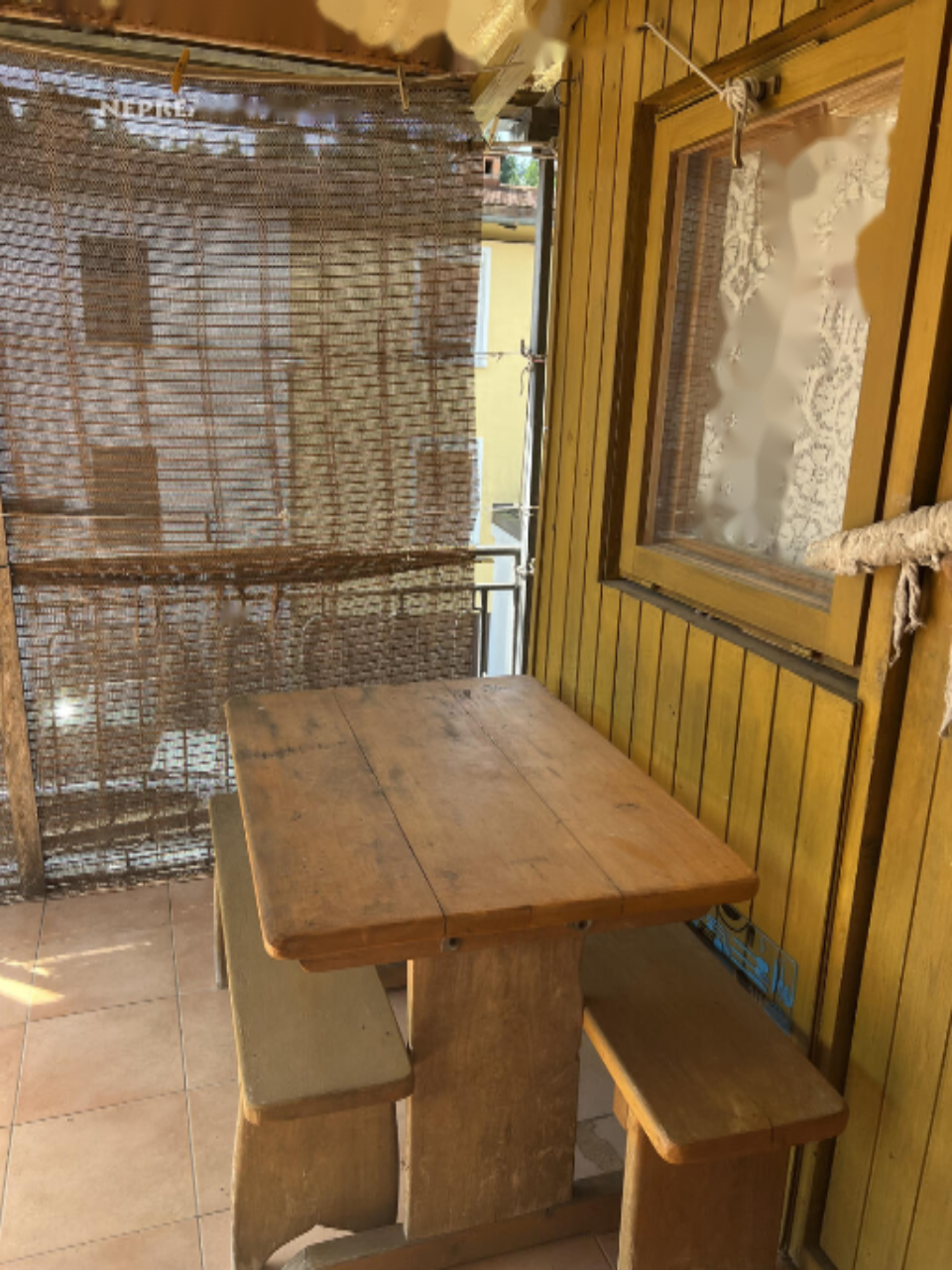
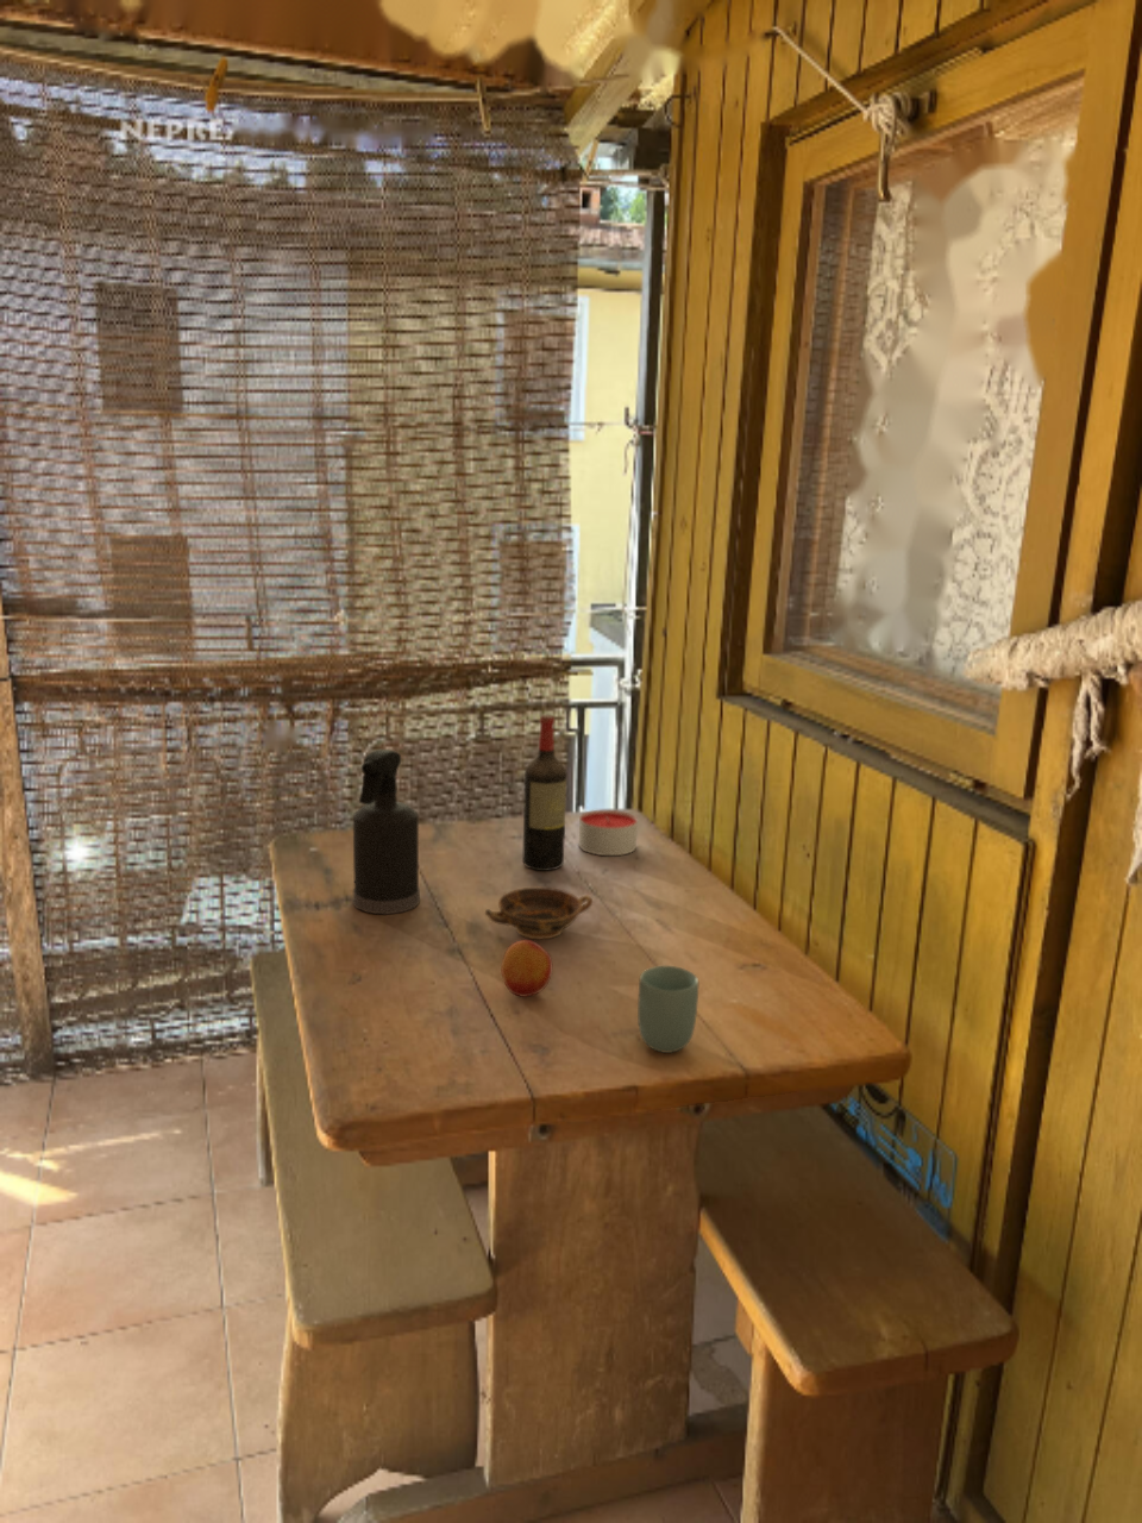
+ fruit [499,939,553,998]
+ bowl [485,886,594,940]
+ spray bottle [353,748,421,915]
+ cup [637,965,699,1054]
+ candle [577,809,639,856]
+ wine bottle [521,714,567,872]
